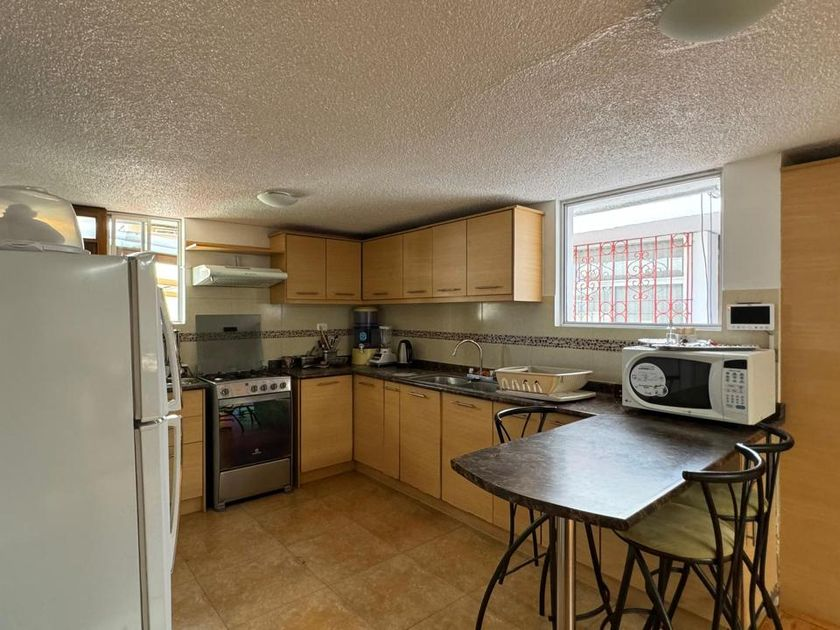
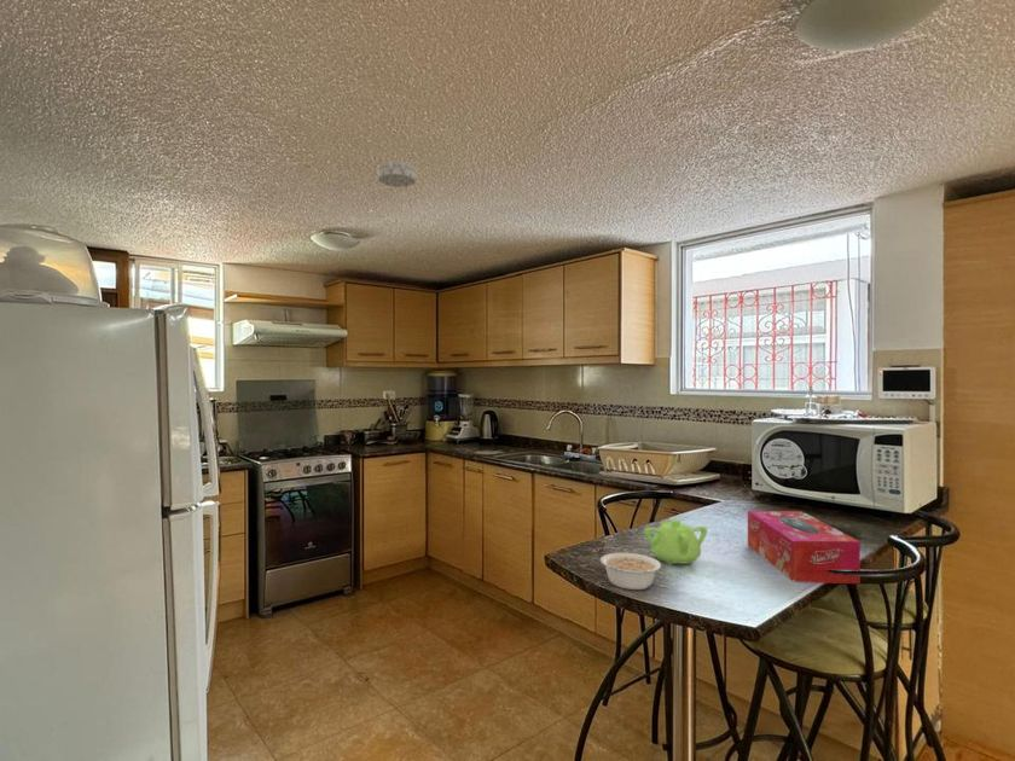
+ legume [599,552,662,591]
+ tissue box [747,510,862,585]
+ smoke detector [377,159,417,188]
+ teapot [643,518,708,567]
